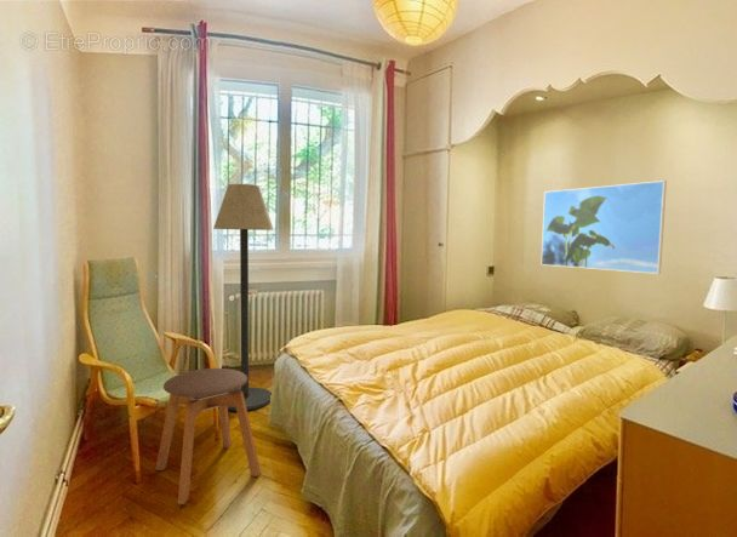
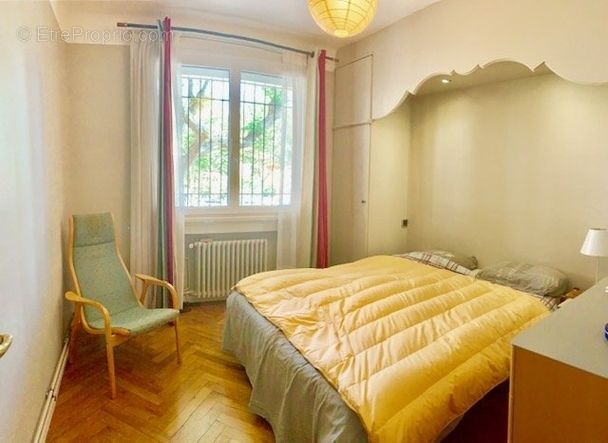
- stool [154,367,262,505]
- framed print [541,179,668,275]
- floor lamp [212,183,275,412]
